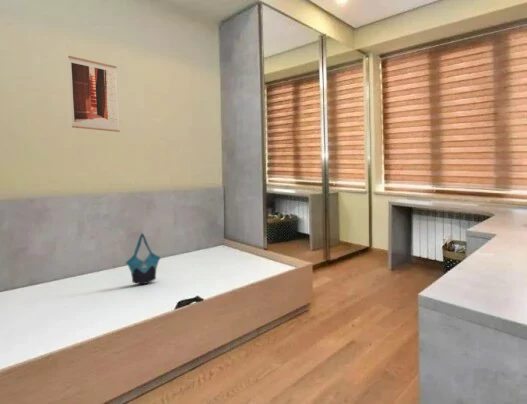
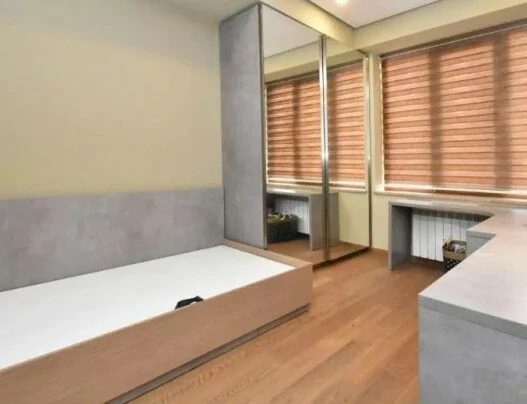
- wall art [67,55,121,133]
- tote bag [124,232,162,285]
